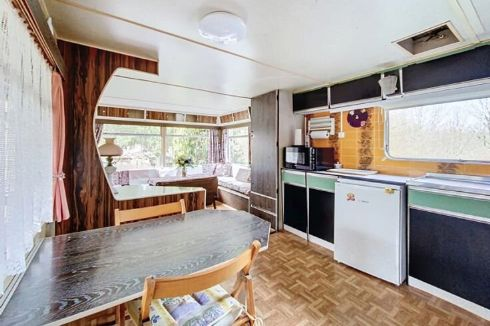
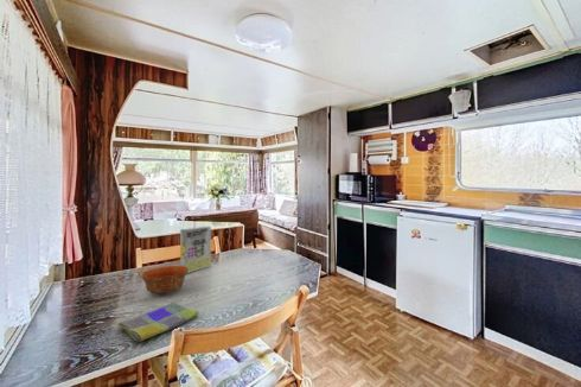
+ cereal box [179,226,212,274]
+ bowl [140,265,189,294]
+ dish towel [115,302,199,343]
